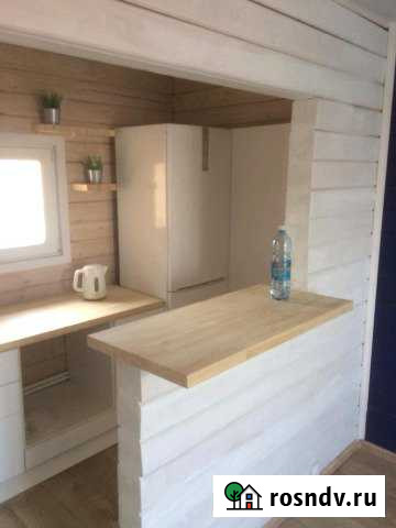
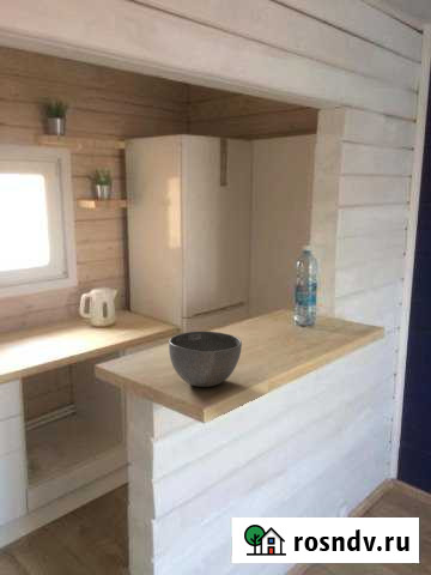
+ bowl [168,331,243,388]
